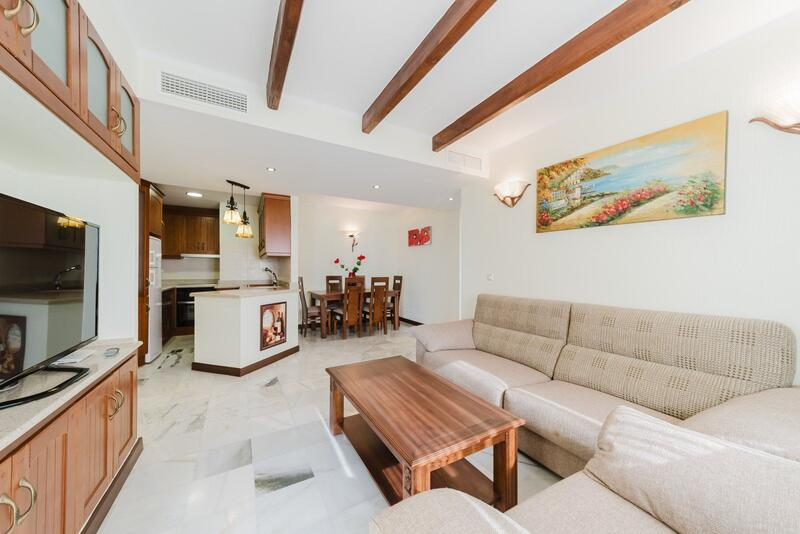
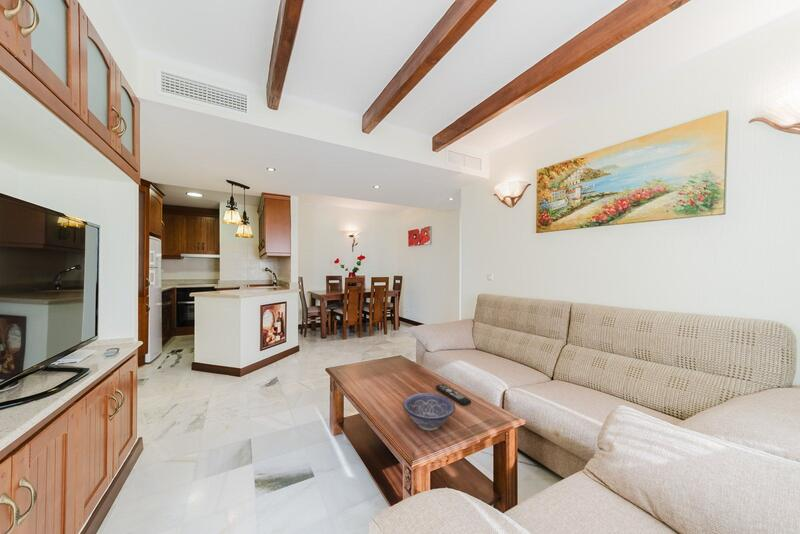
+ decorative bowl [402,392,456,432]
+ remote control [435,383,472,407]
